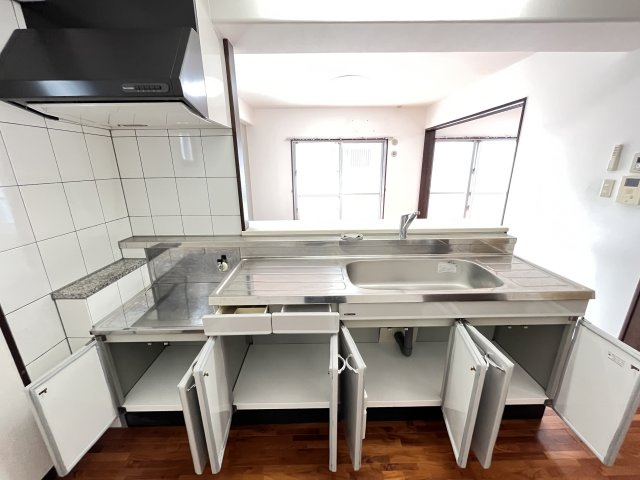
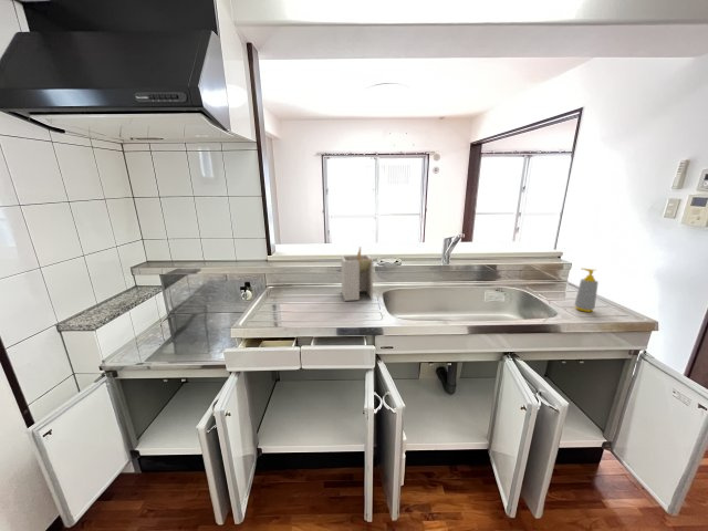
+ soap bottle [573,267,600,313]
+ utensil holder [340,246,374,302]
